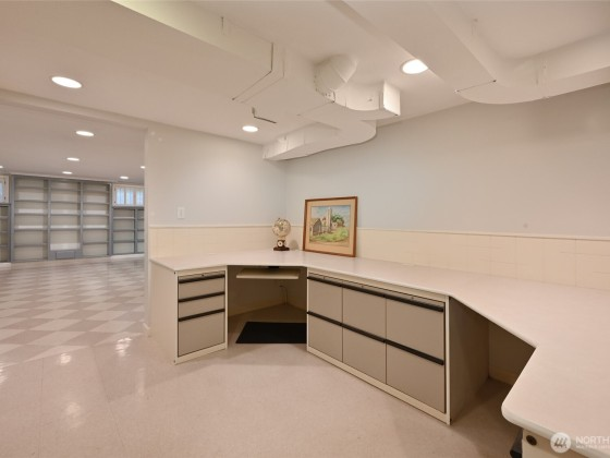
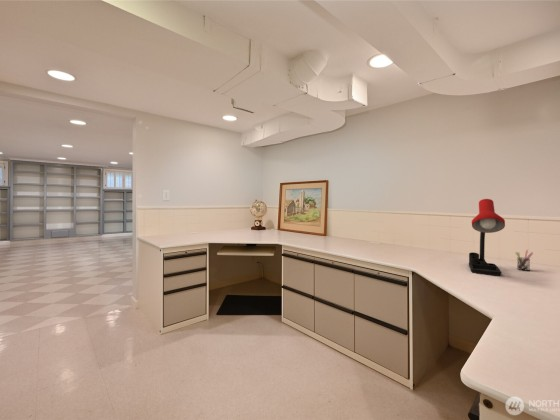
+ desk lamp [468,198,506,276]
+ pen holder [514,249,534,272]
